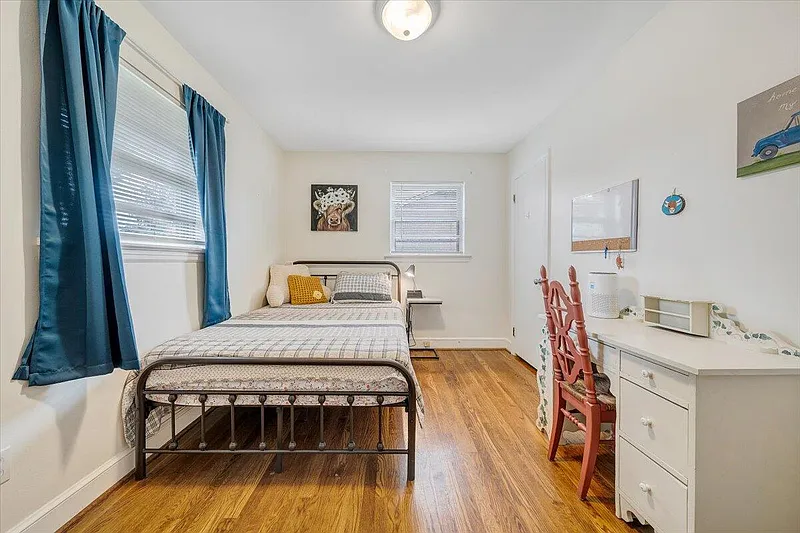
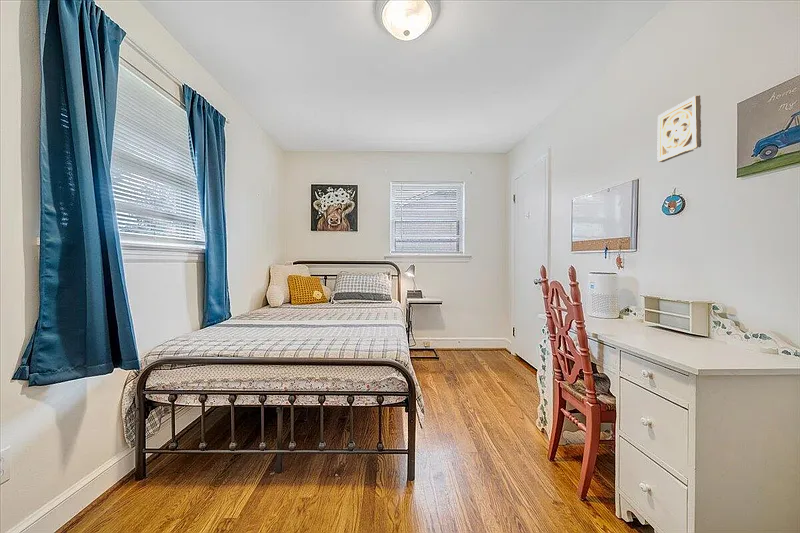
+ wall ornament [656,94,702,163]
